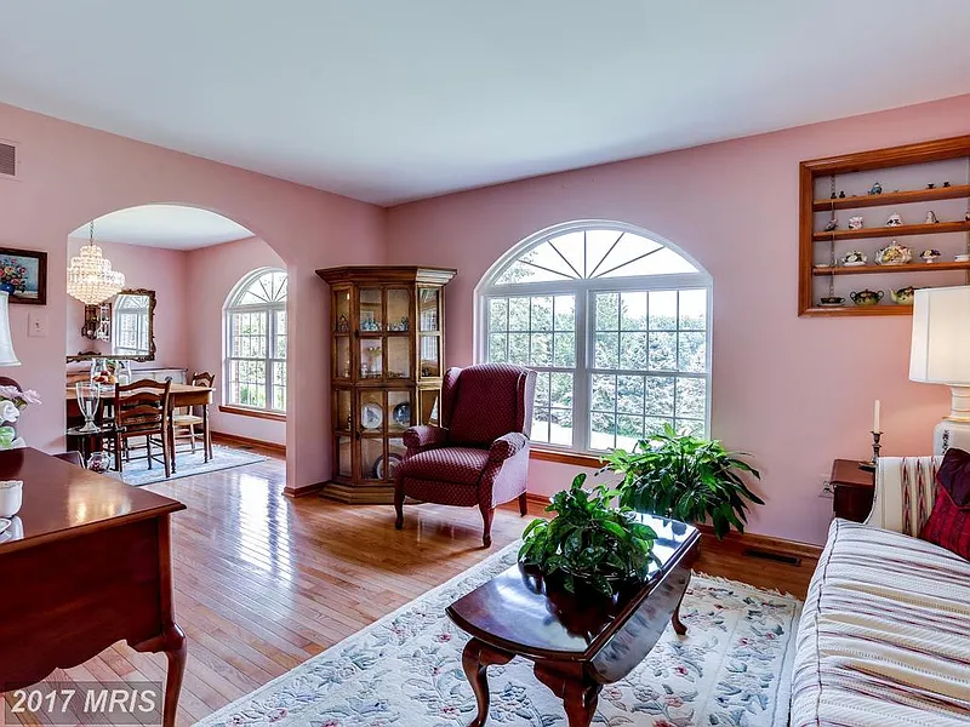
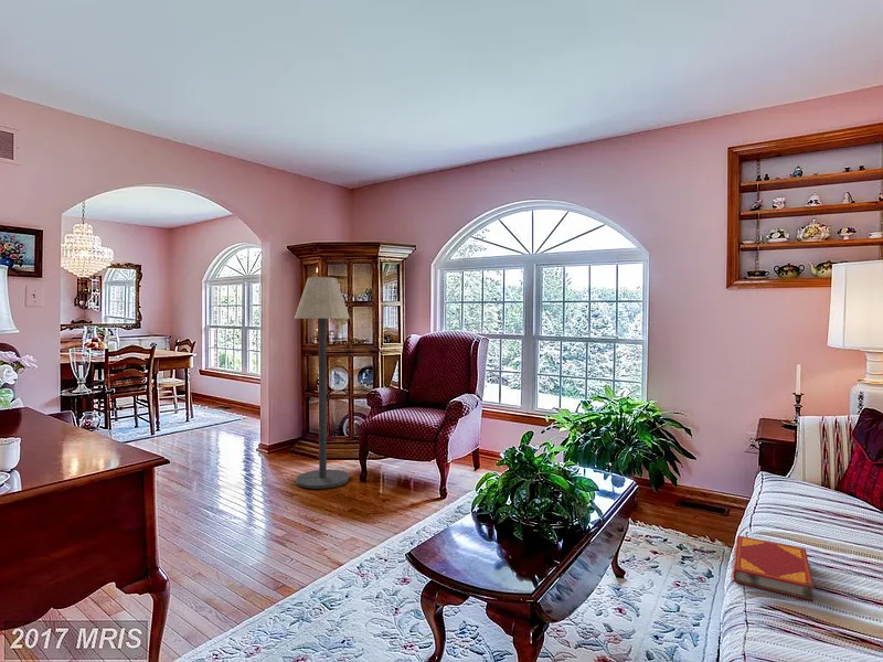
+ floor lamp [294,276,351,490]
+ hardback book [732,535,815,601]
